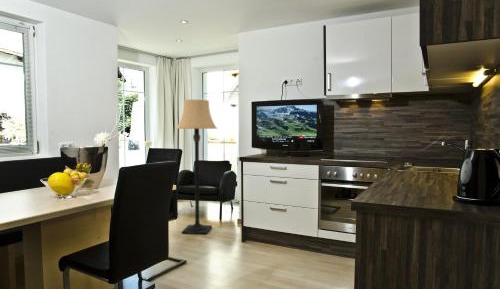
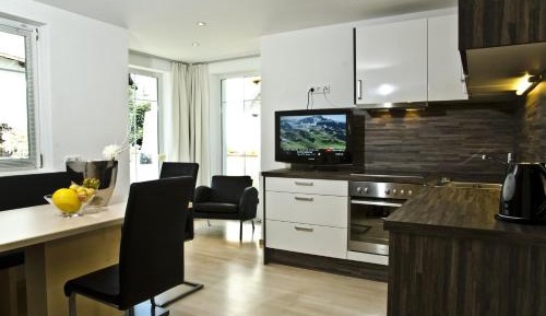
- lamp [175,99,218,235]
